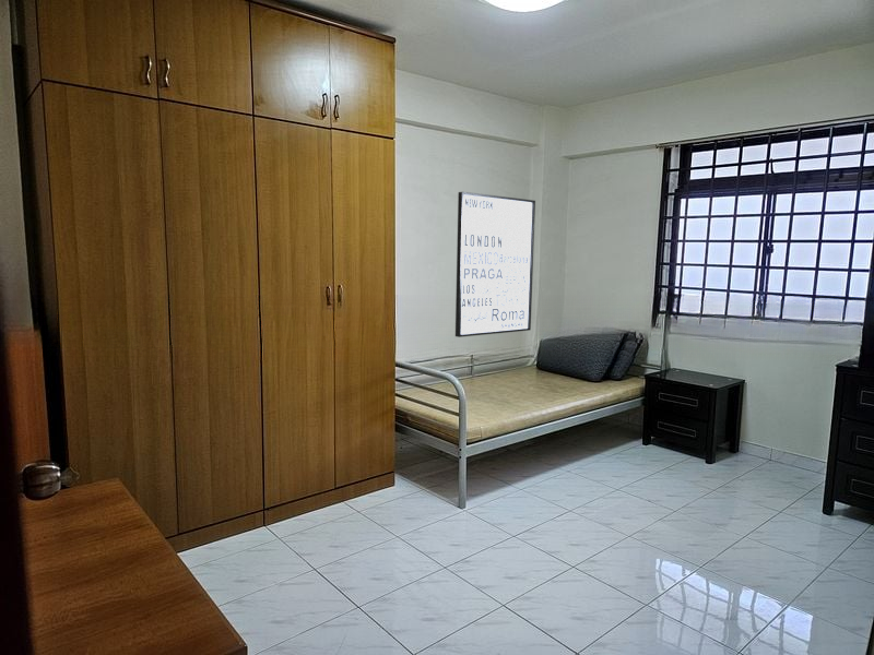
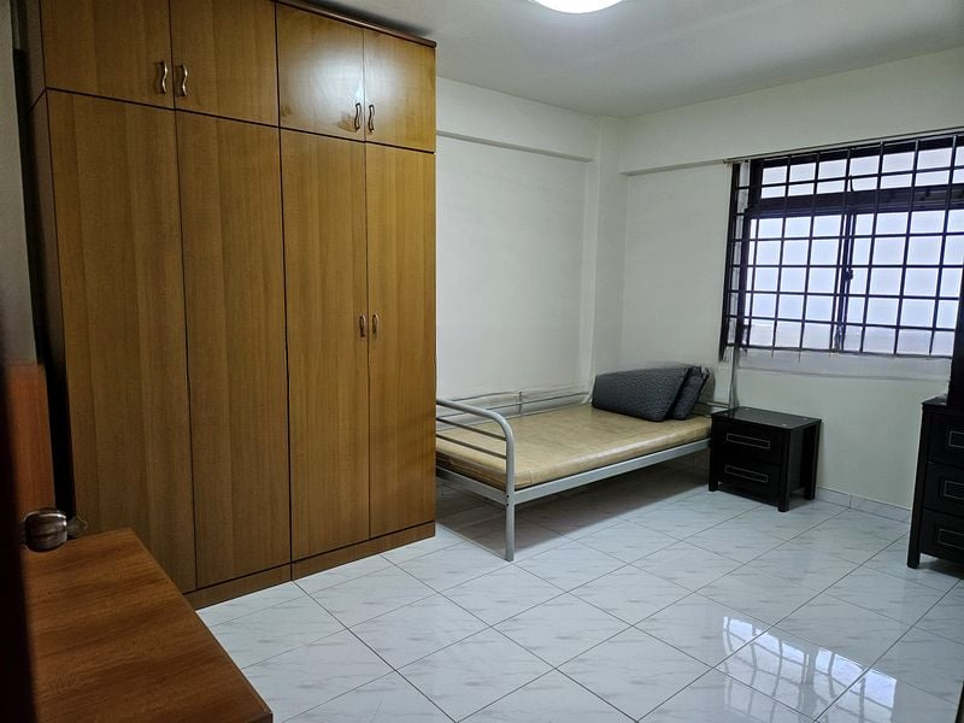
- wall art [454,191,536,338]
